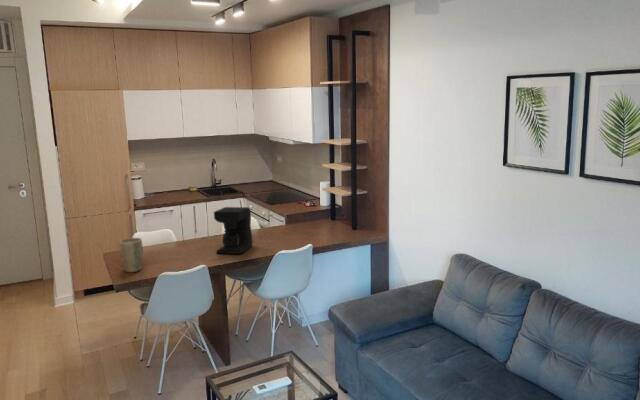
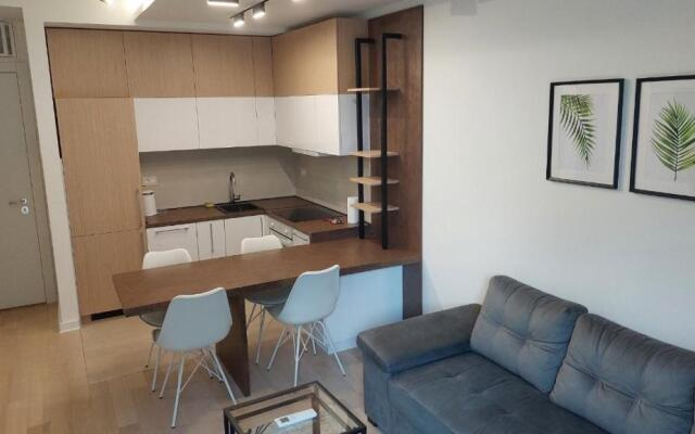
- coffee maker [213,206,253,255]
- plant pot [119,237,144,273]
